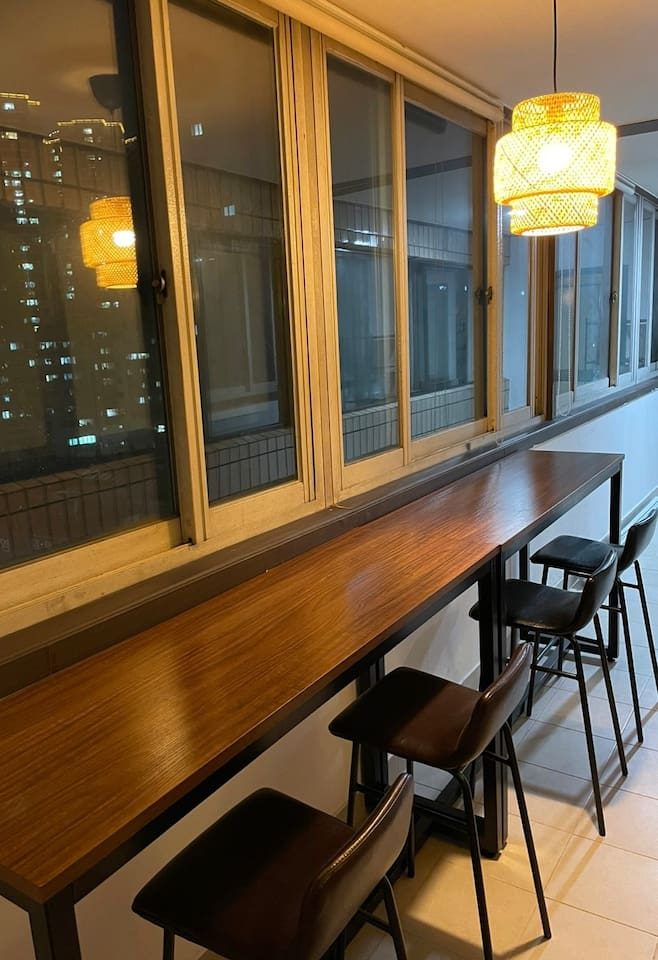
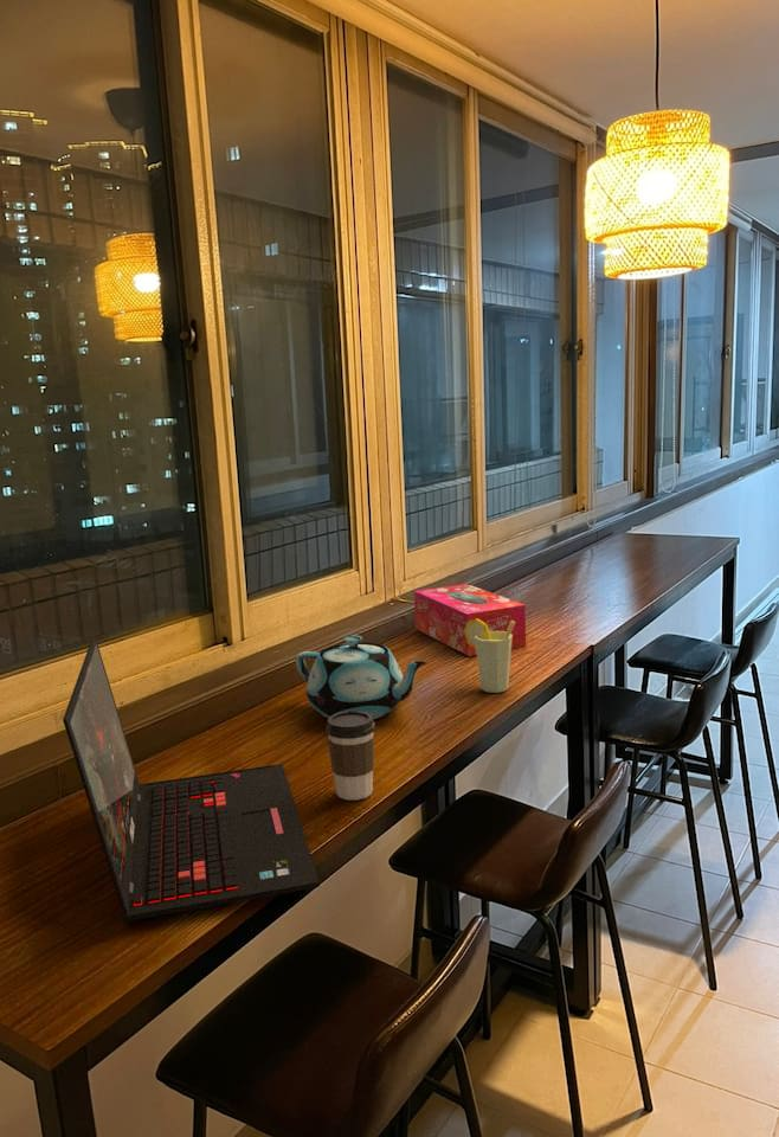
+ laptop [62,635,321,923]
+ coffee cup [324,711,376,801]
+ tissue box [413,583,527,657]
+ cup [464,619,515,694]
+ teapot [295,634,429,720]
